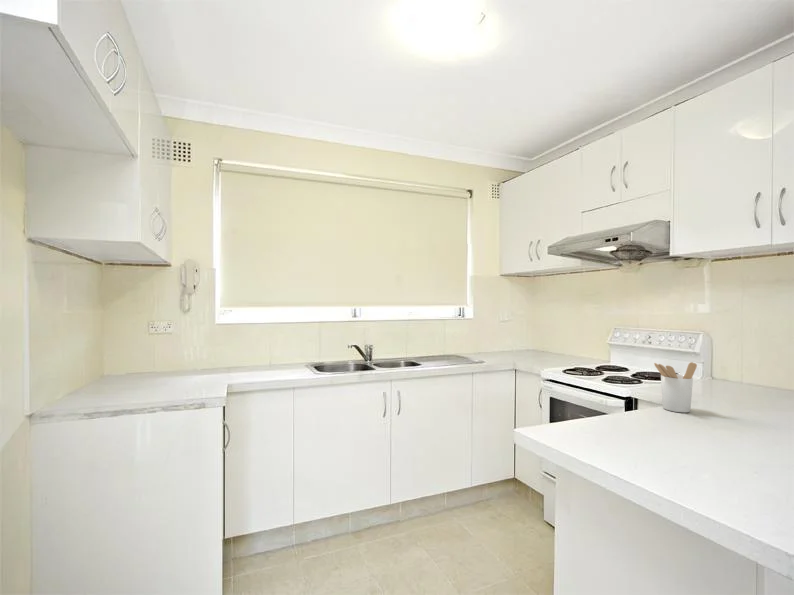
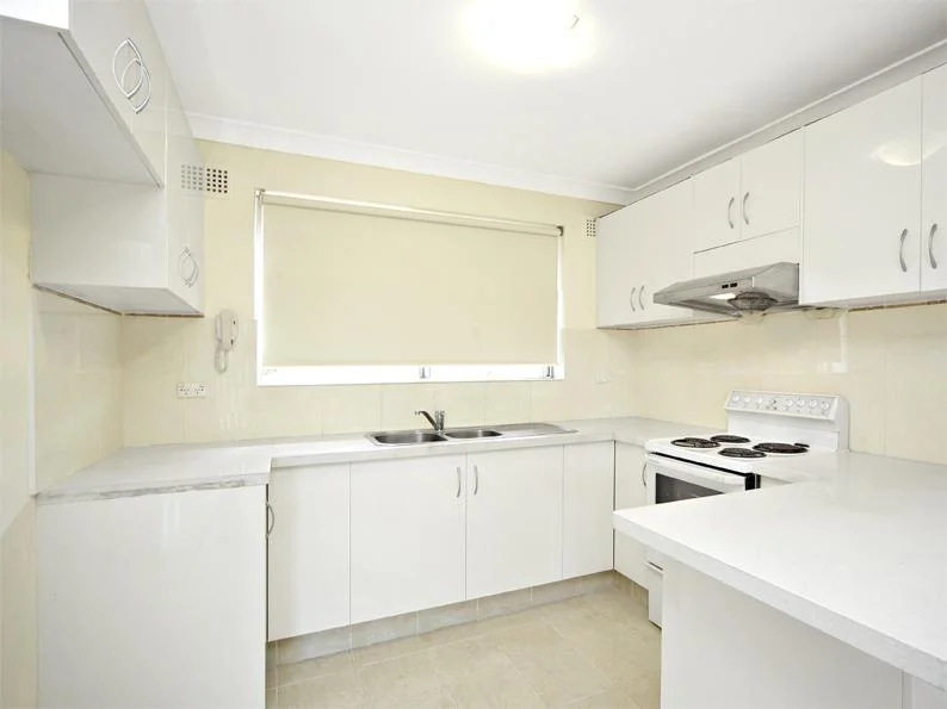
- utensil holder [653,361,698,413]
